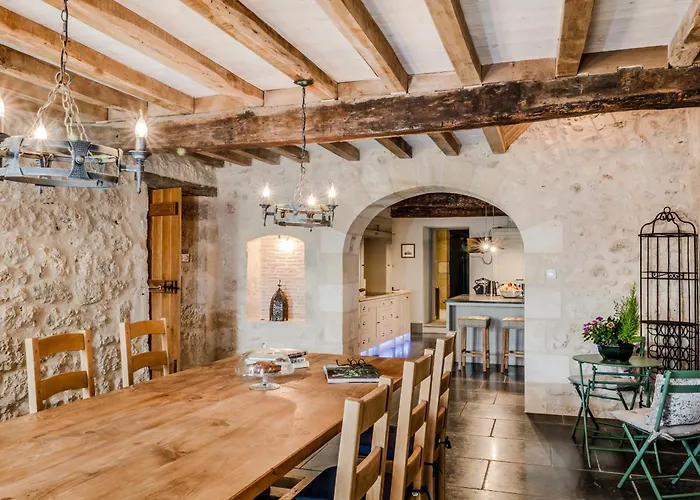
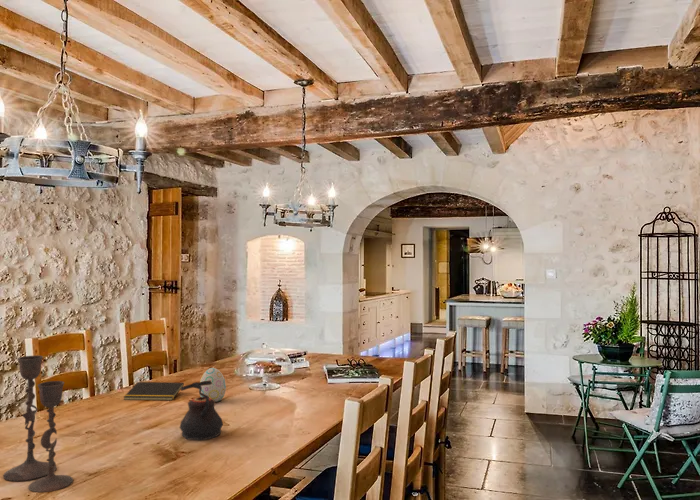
+ decorative egg [199,367,227,403]
+ notepad [123,381,185,401]
+ candlestick [2,355,74,493]
+ teapot [179,380,224,441]
